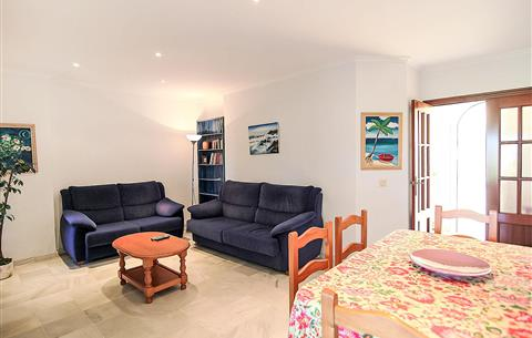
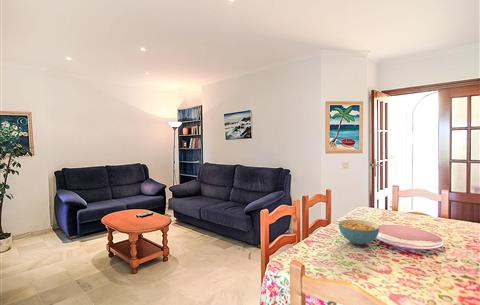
+ cereal bowl [338,218,380,246]
